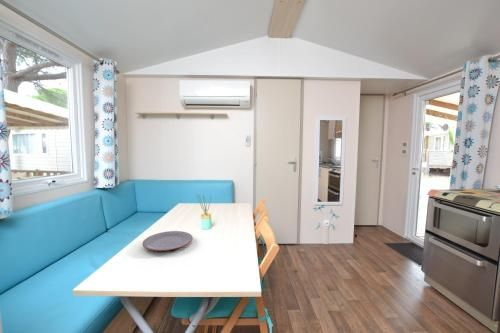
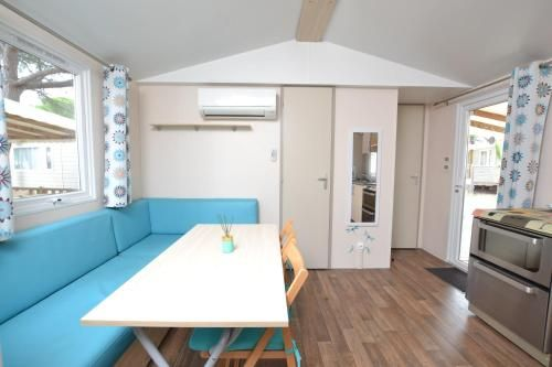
- plate [141,230,193,252]
